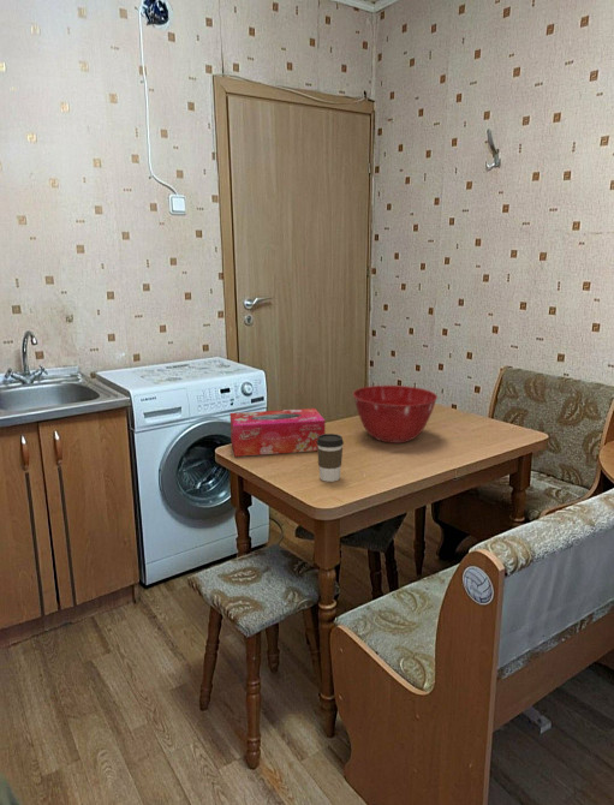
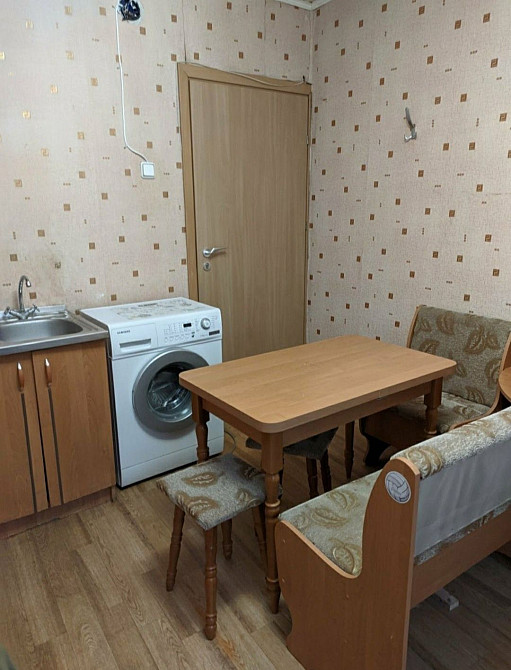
- mixing bowl [352,384,439,445]
- coffee cup [316,433,345,483]
- tissue box [228,407,326,458]
